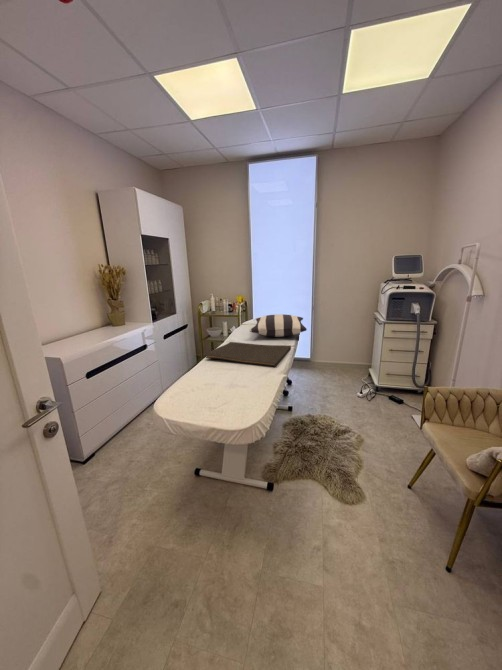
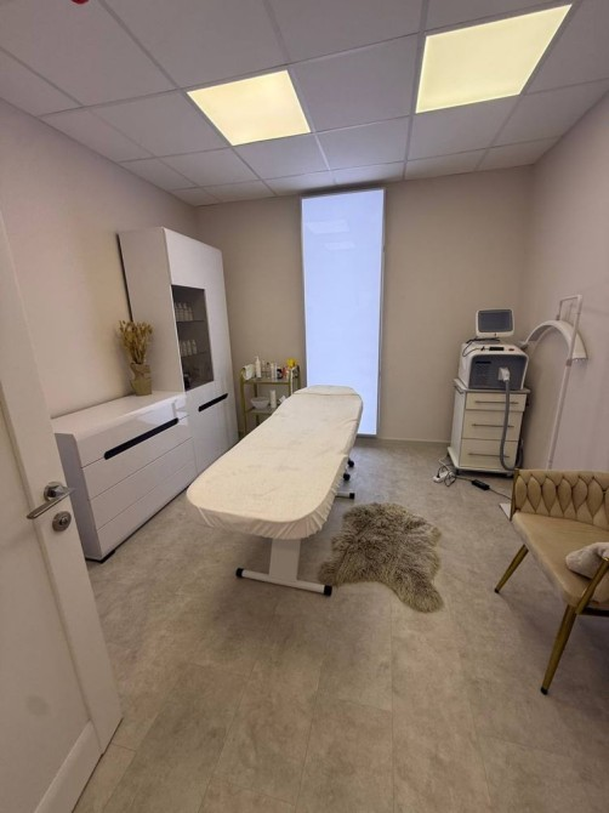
- hand towel [204,341,292,367]
- pillow [248,313,308,338]
